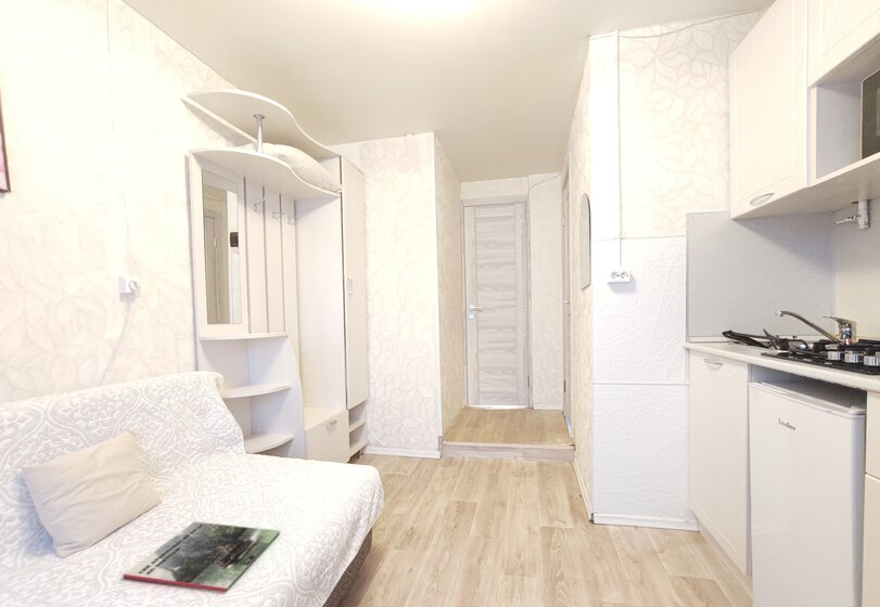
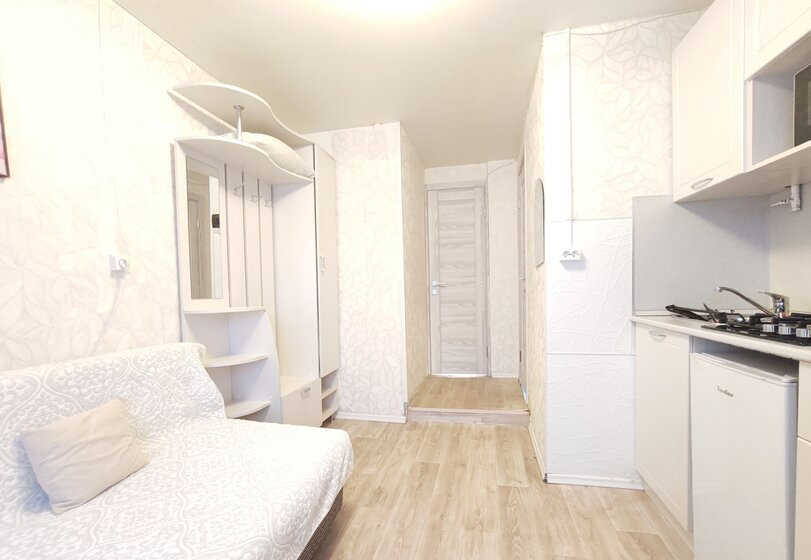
- magazine [122,521,281,593]
